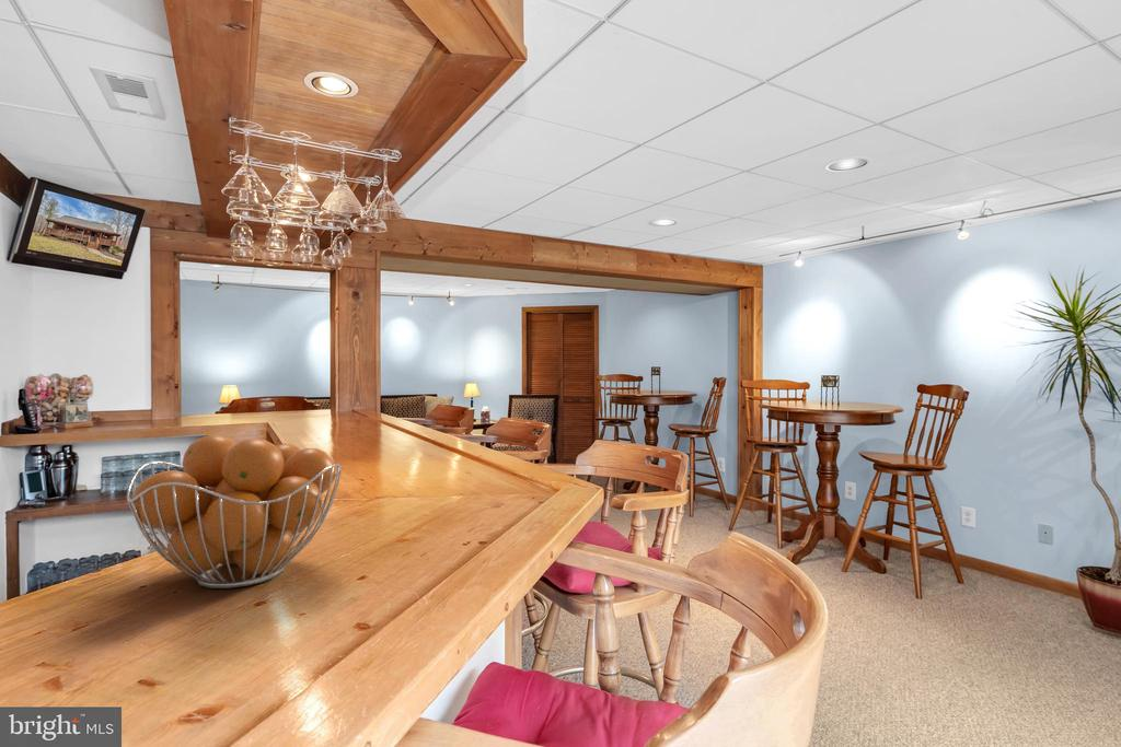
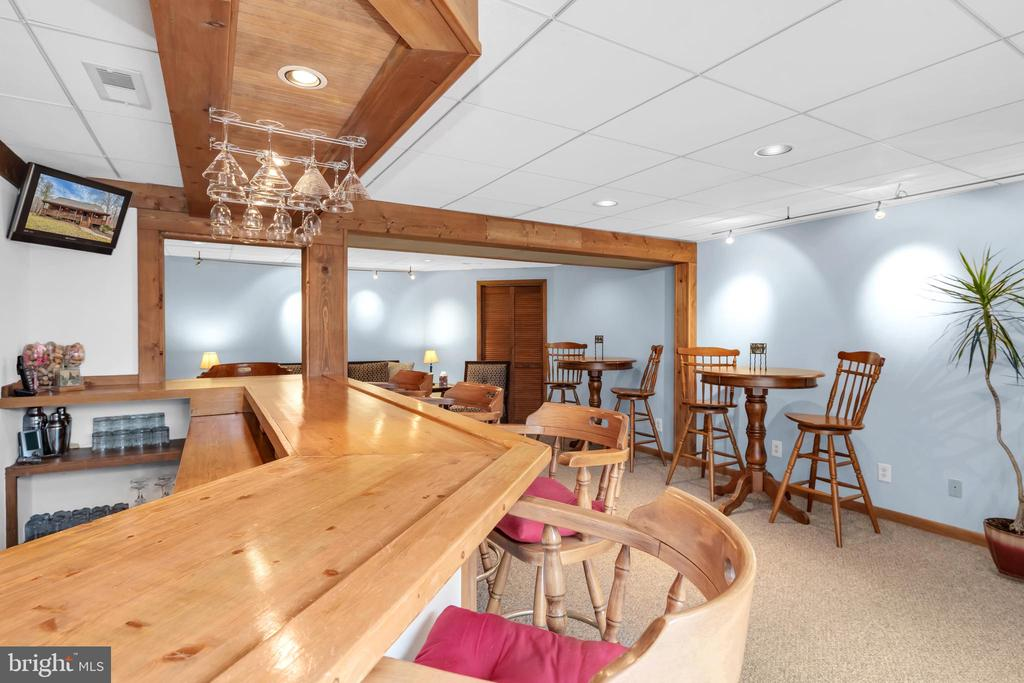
- fruit basket [126,434,343,590]
